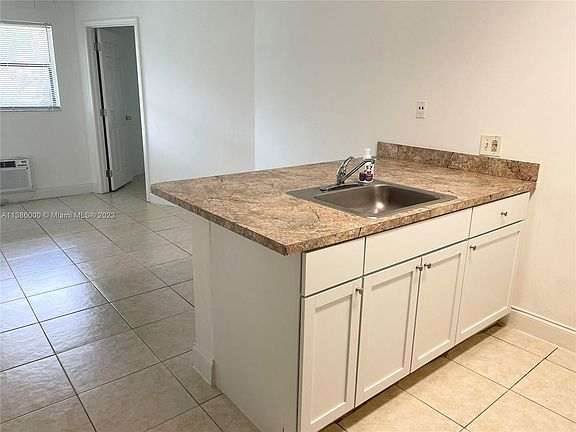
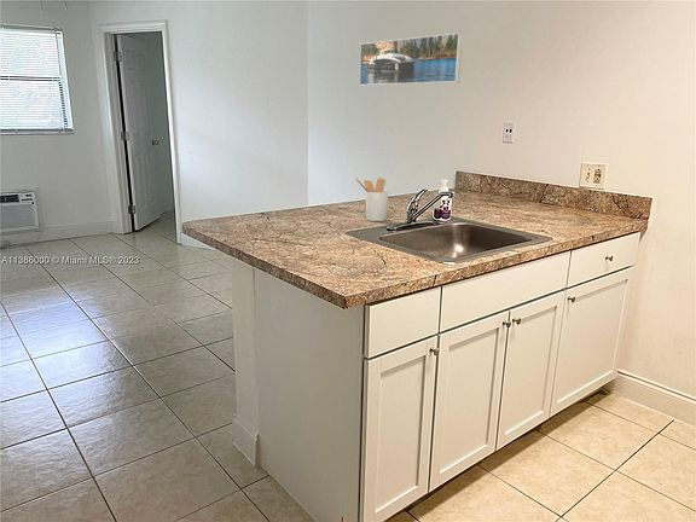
+ utensil holder [354,176,389,222]
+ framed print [359,31,463,87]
